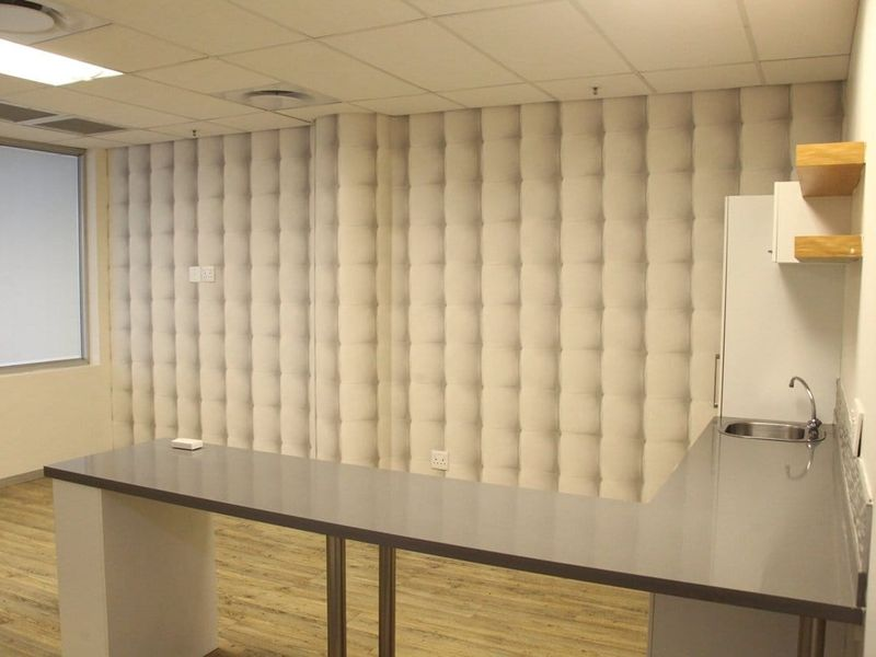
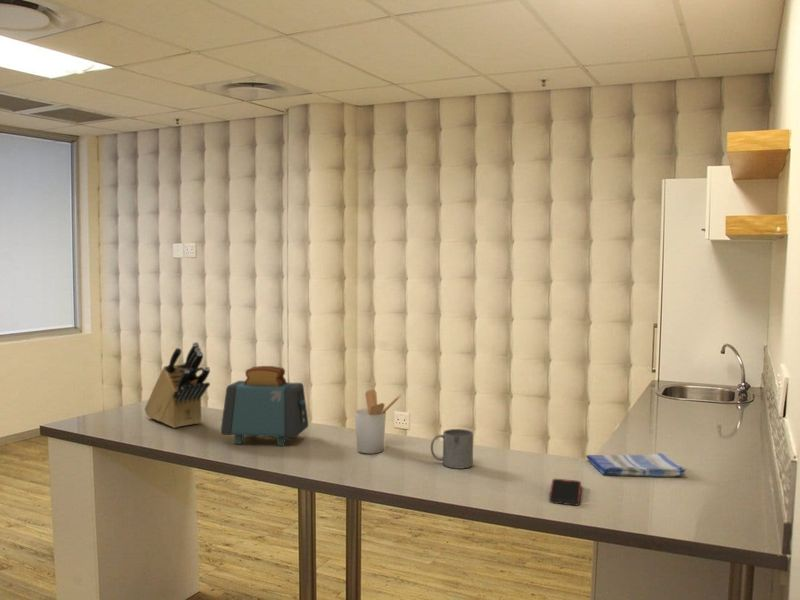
+ knife block [144,341,211,429]
+ toaster [220,365,309,447]
+ utensil holder [354,389,402,454]
+ mug [430,428,474,470]
+ dish towel [585,452,687,478]
+ smartphone [548,478,582,507]
